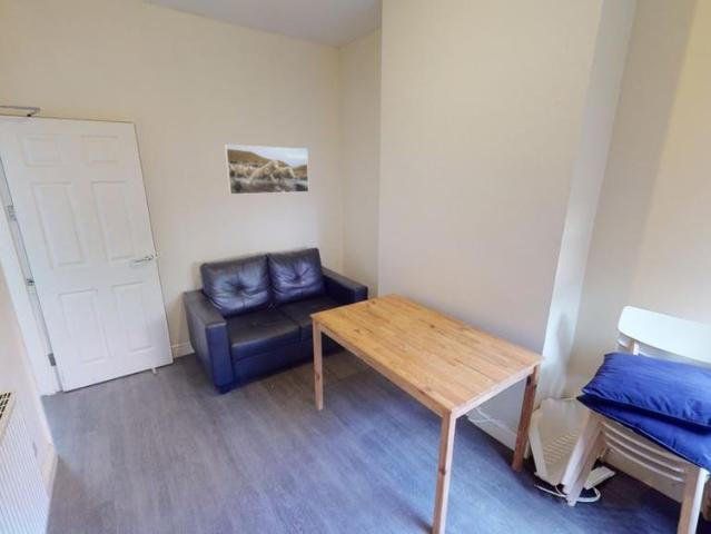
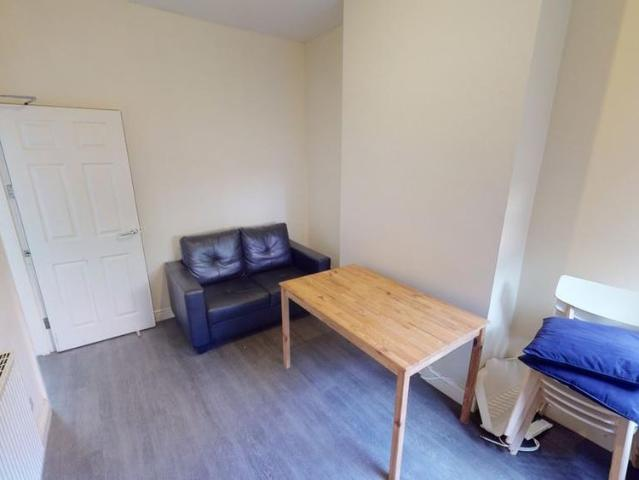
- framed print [224,144,310,196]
